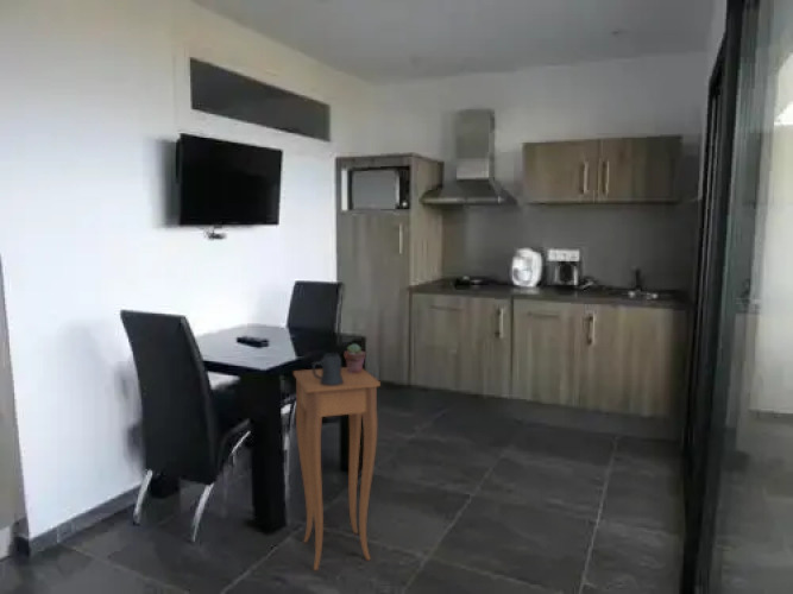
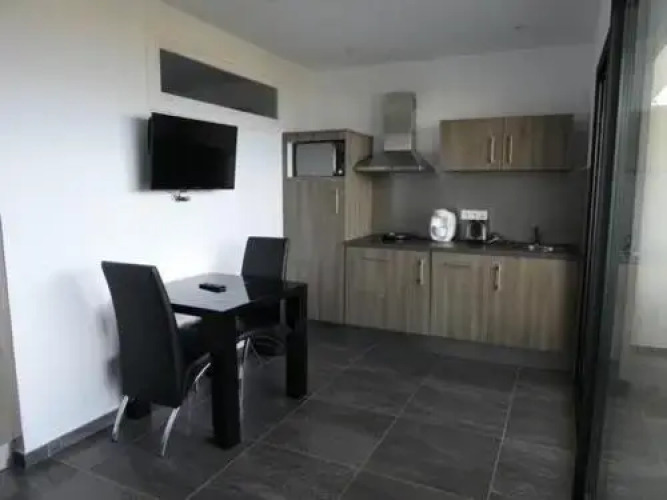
- side table [292,366,382,571]
- mug [311,352,344,386]
- potted succulent [344,342,367,373]
